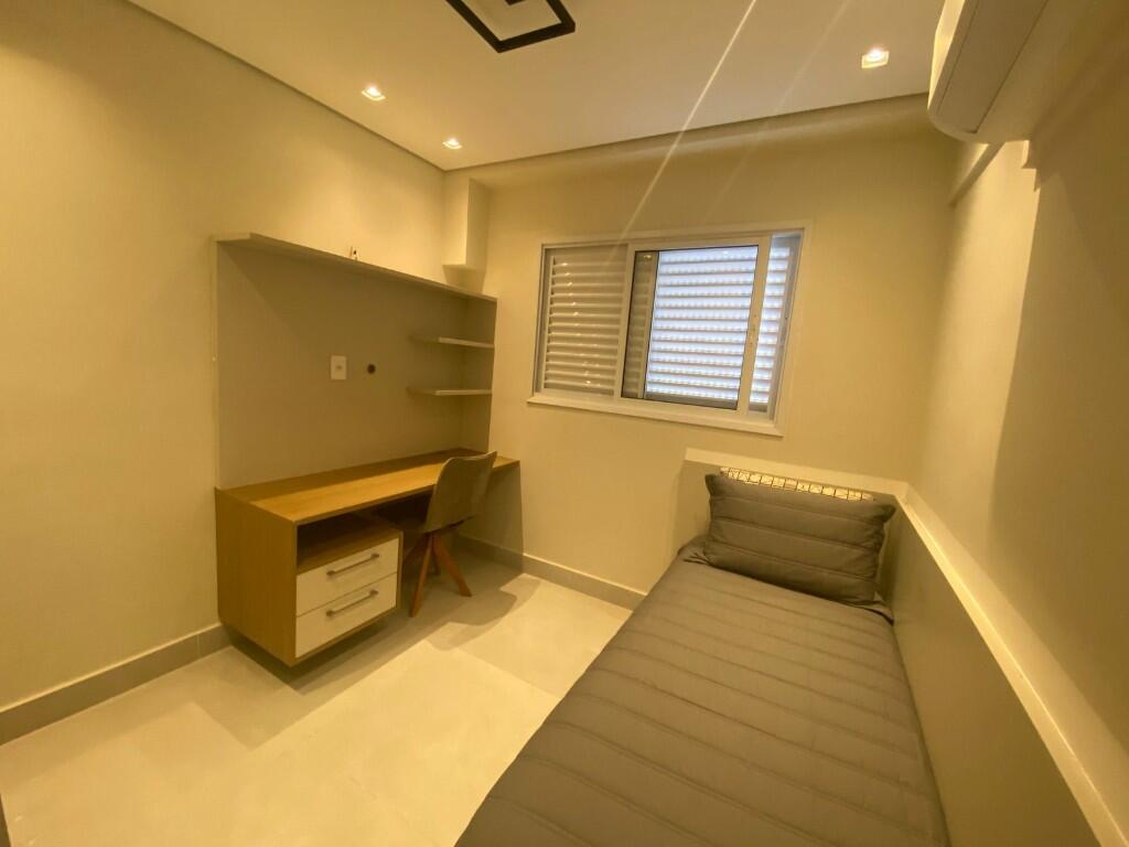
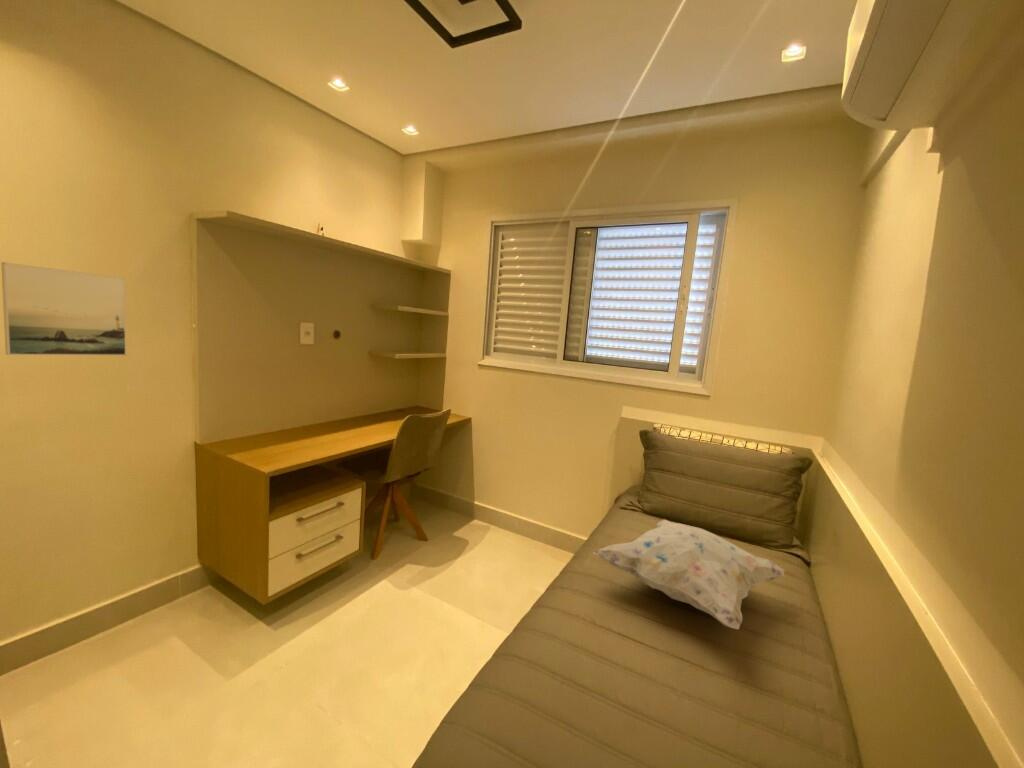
+ decorative pillow [593,518,785,630]
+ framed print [0,261,127,357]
